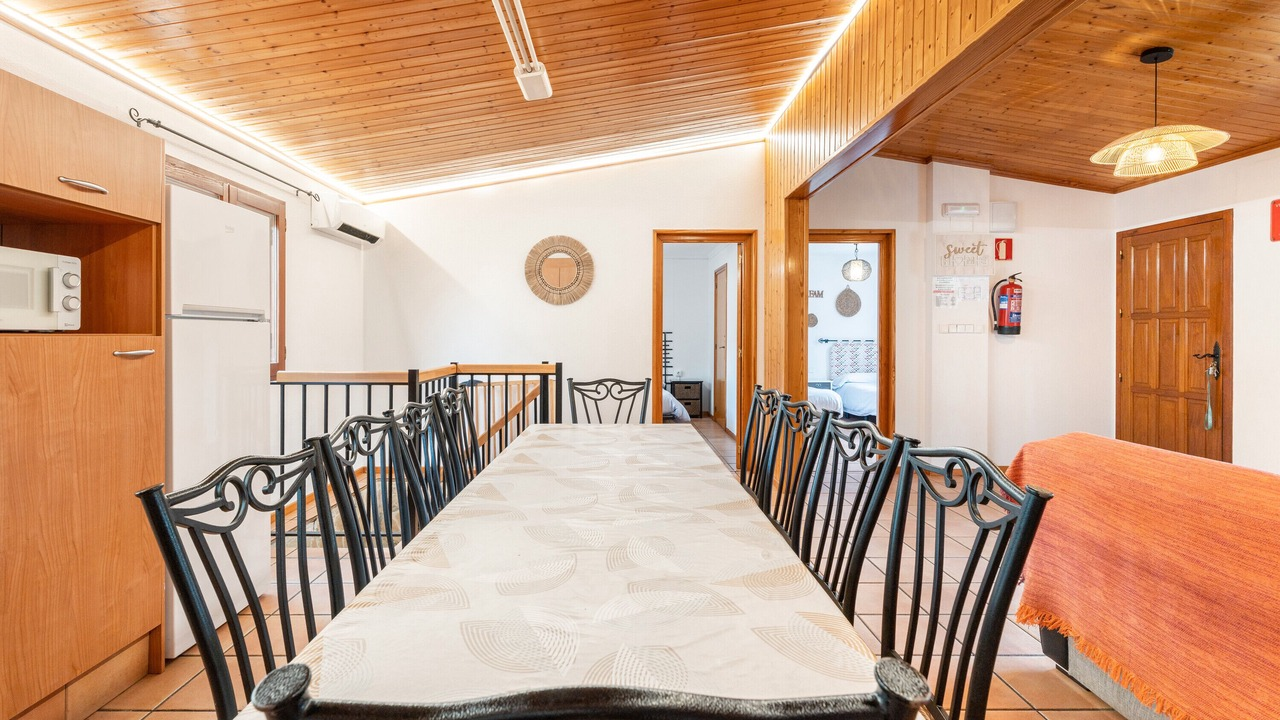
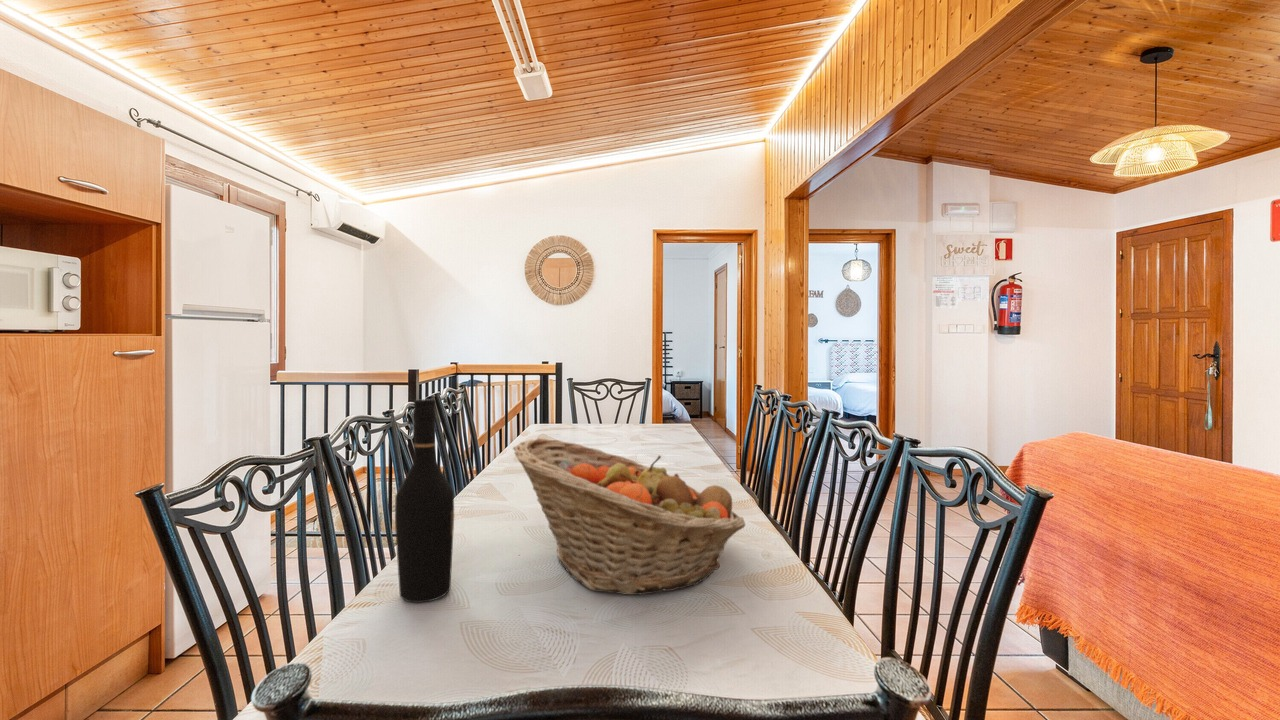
+ wine bottle [394,398,455,604]
+ fruit basket [512,437,746,596]
